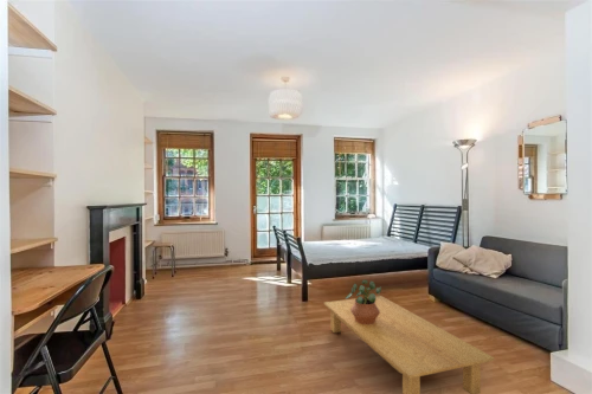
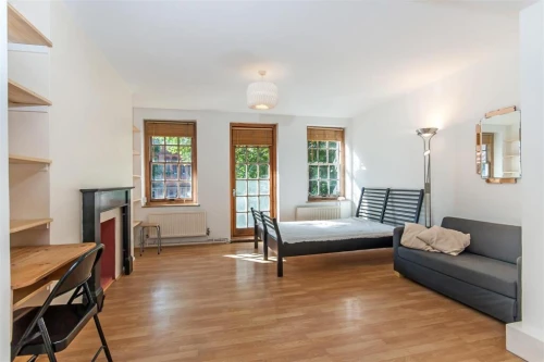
- potted plant [345,278,382,324]
- coffee table [322,295,495,394]
